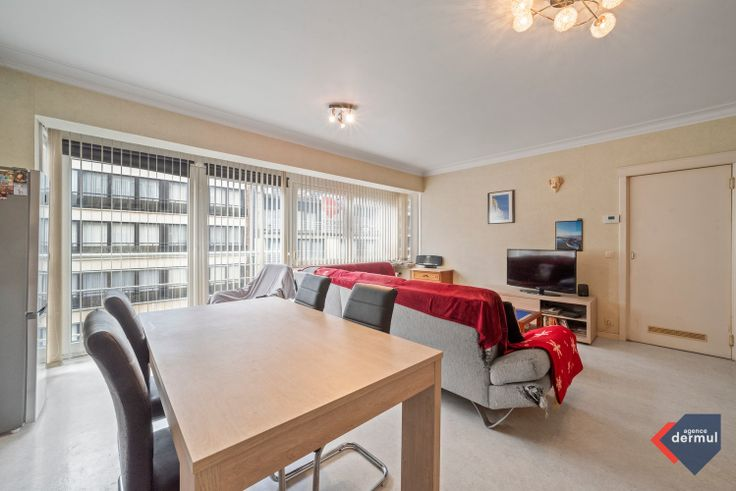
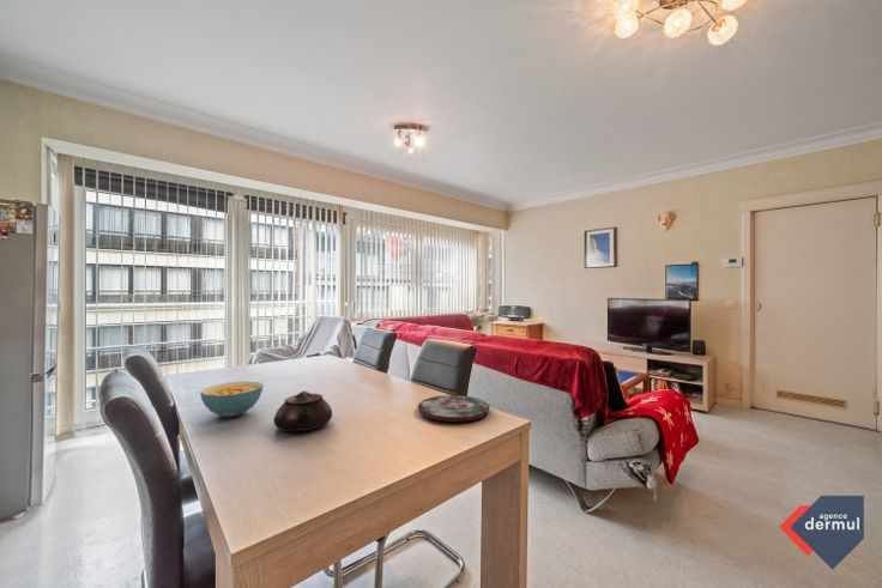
+ plate [417,394,490,423]
+ cereal bowl [199,380,265,418]
+ teapot [273,390,333,432]
